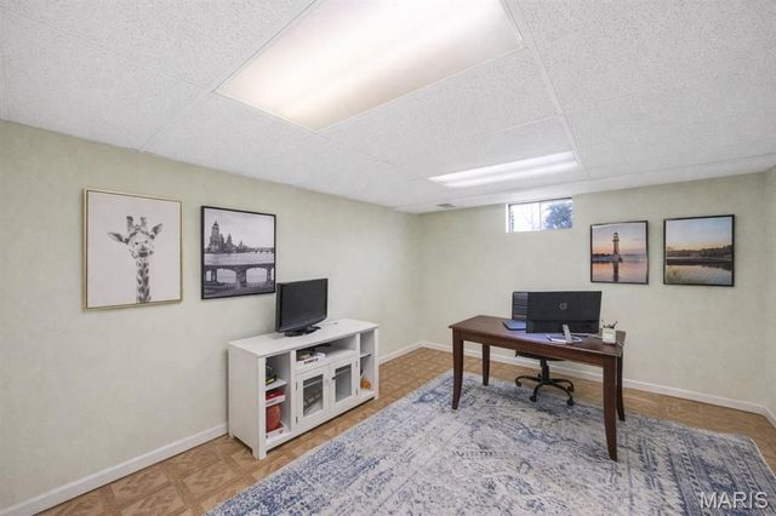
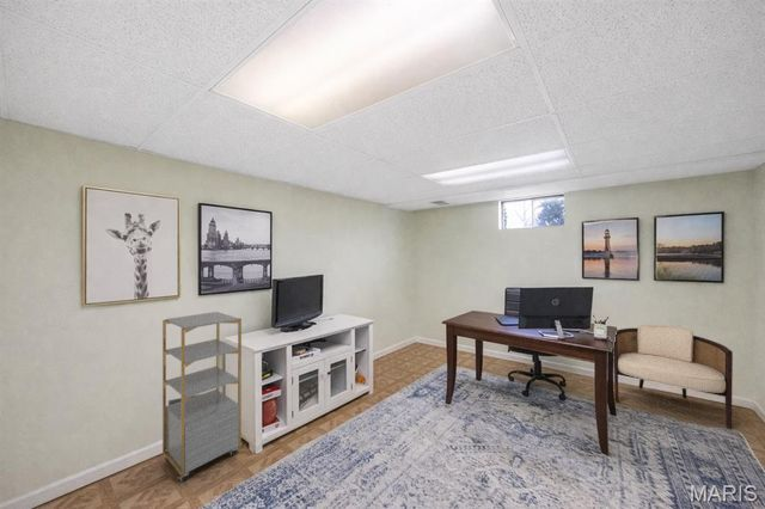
+ shelving unit [161,311,243,483]
+ armchair [612,324,734,430]
